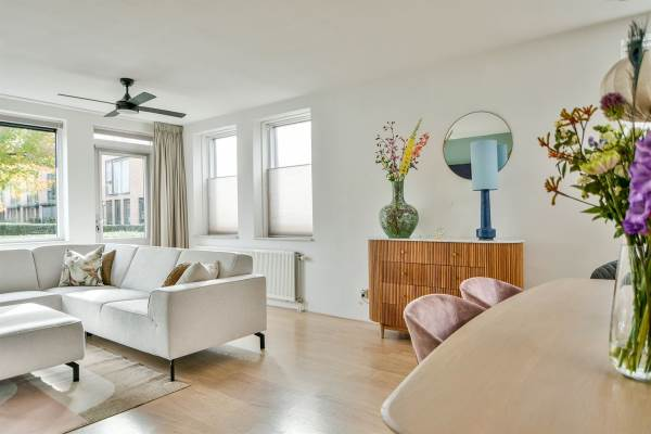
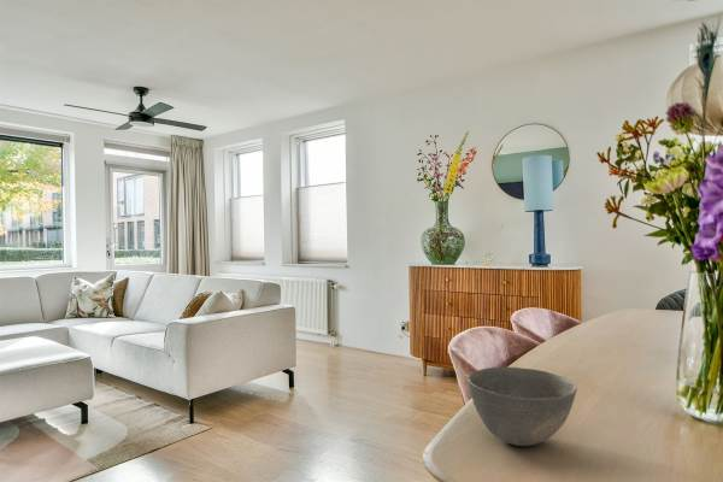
+ bowl [466,366,578,447]
